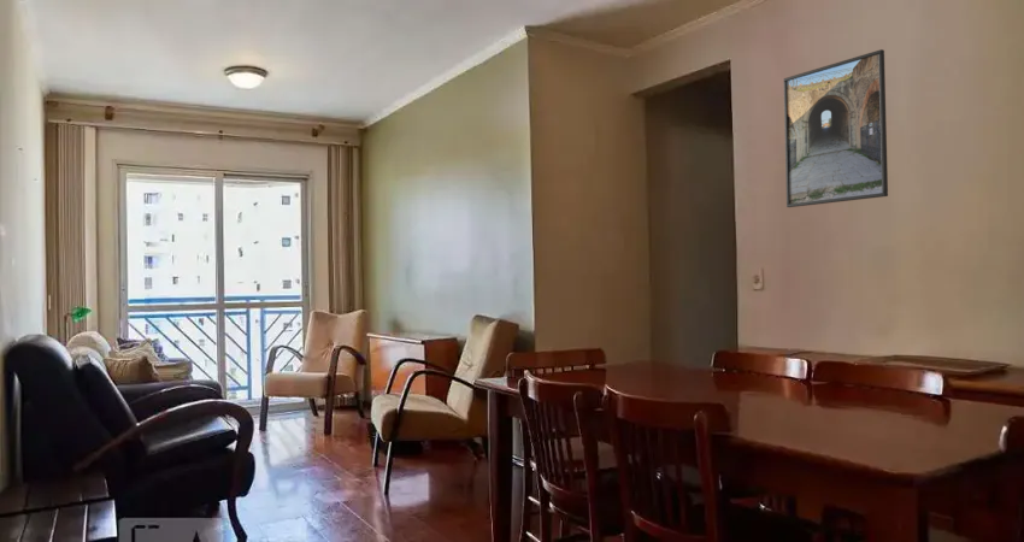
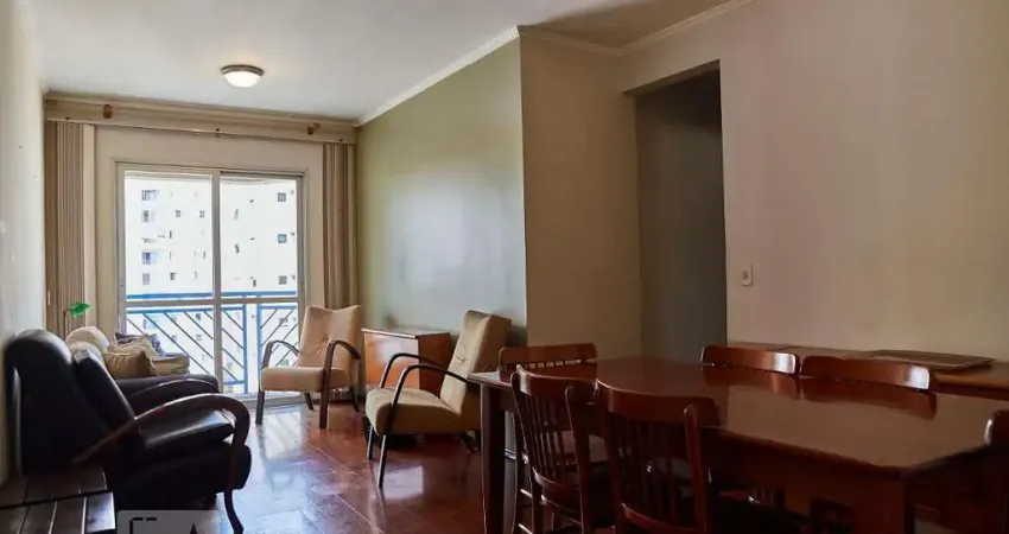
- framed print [782,48,889,208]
